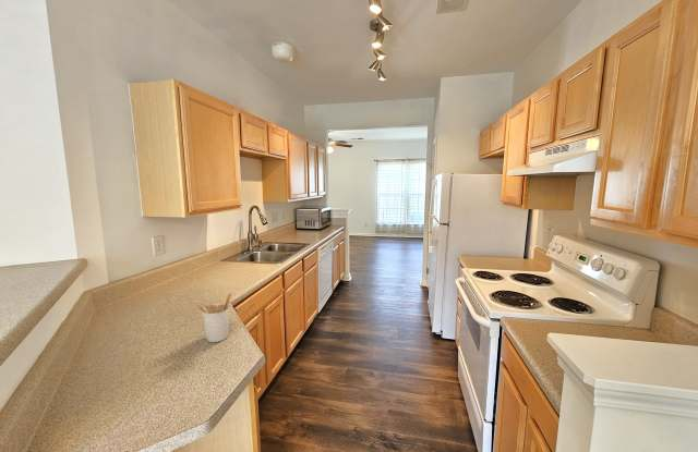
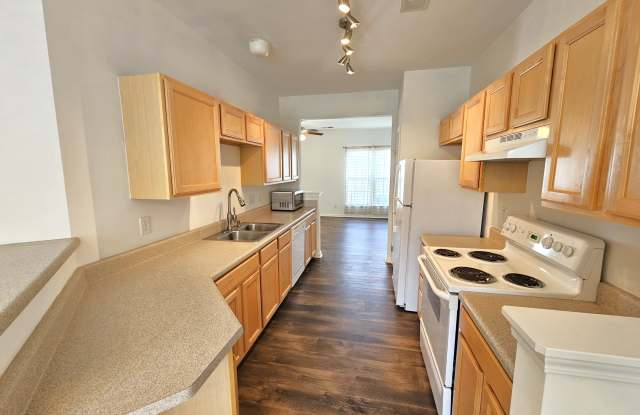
- utensil holder [195,292,232,343]
